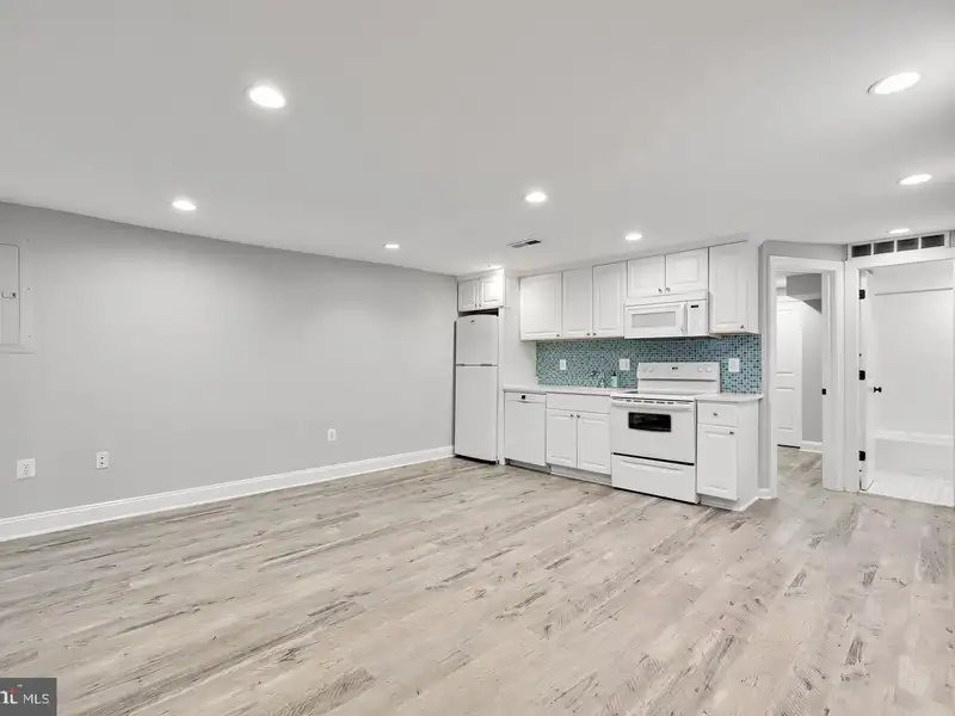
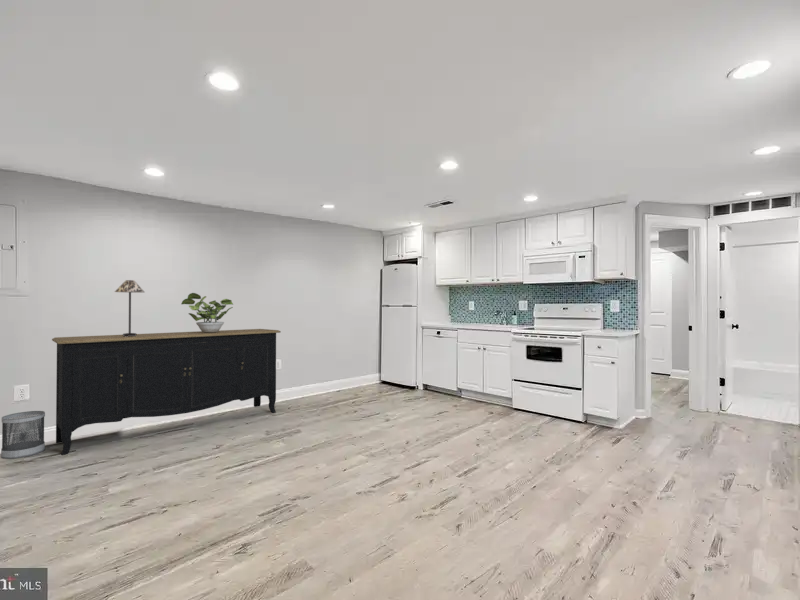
+ table lamp [114,279,145,337]
+ wastebasket [0,410,46,460]
+ sideboard [51,328,282,456]
+ potted plant [180,292,234,333]
